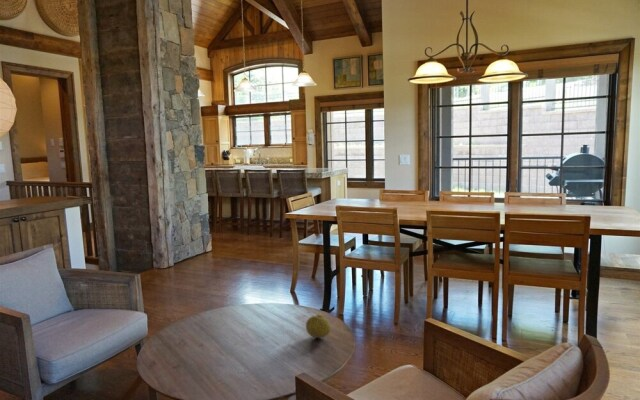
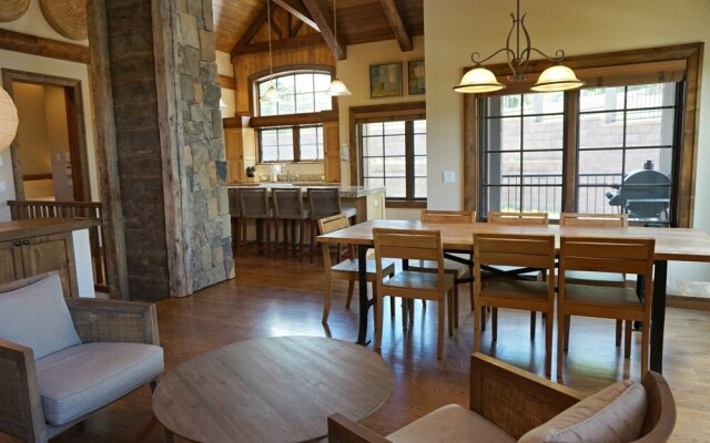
- fruit [305,313,332,339]
